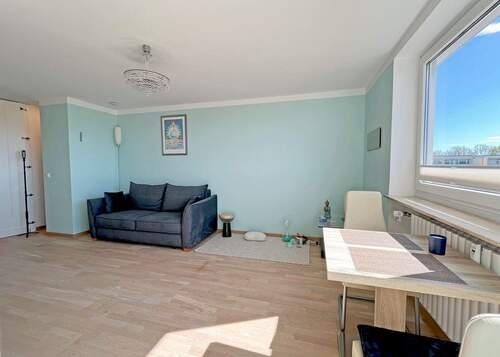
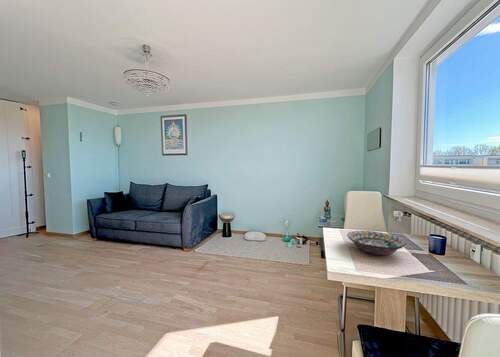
+ decorative bowl [346,230,407,256]
